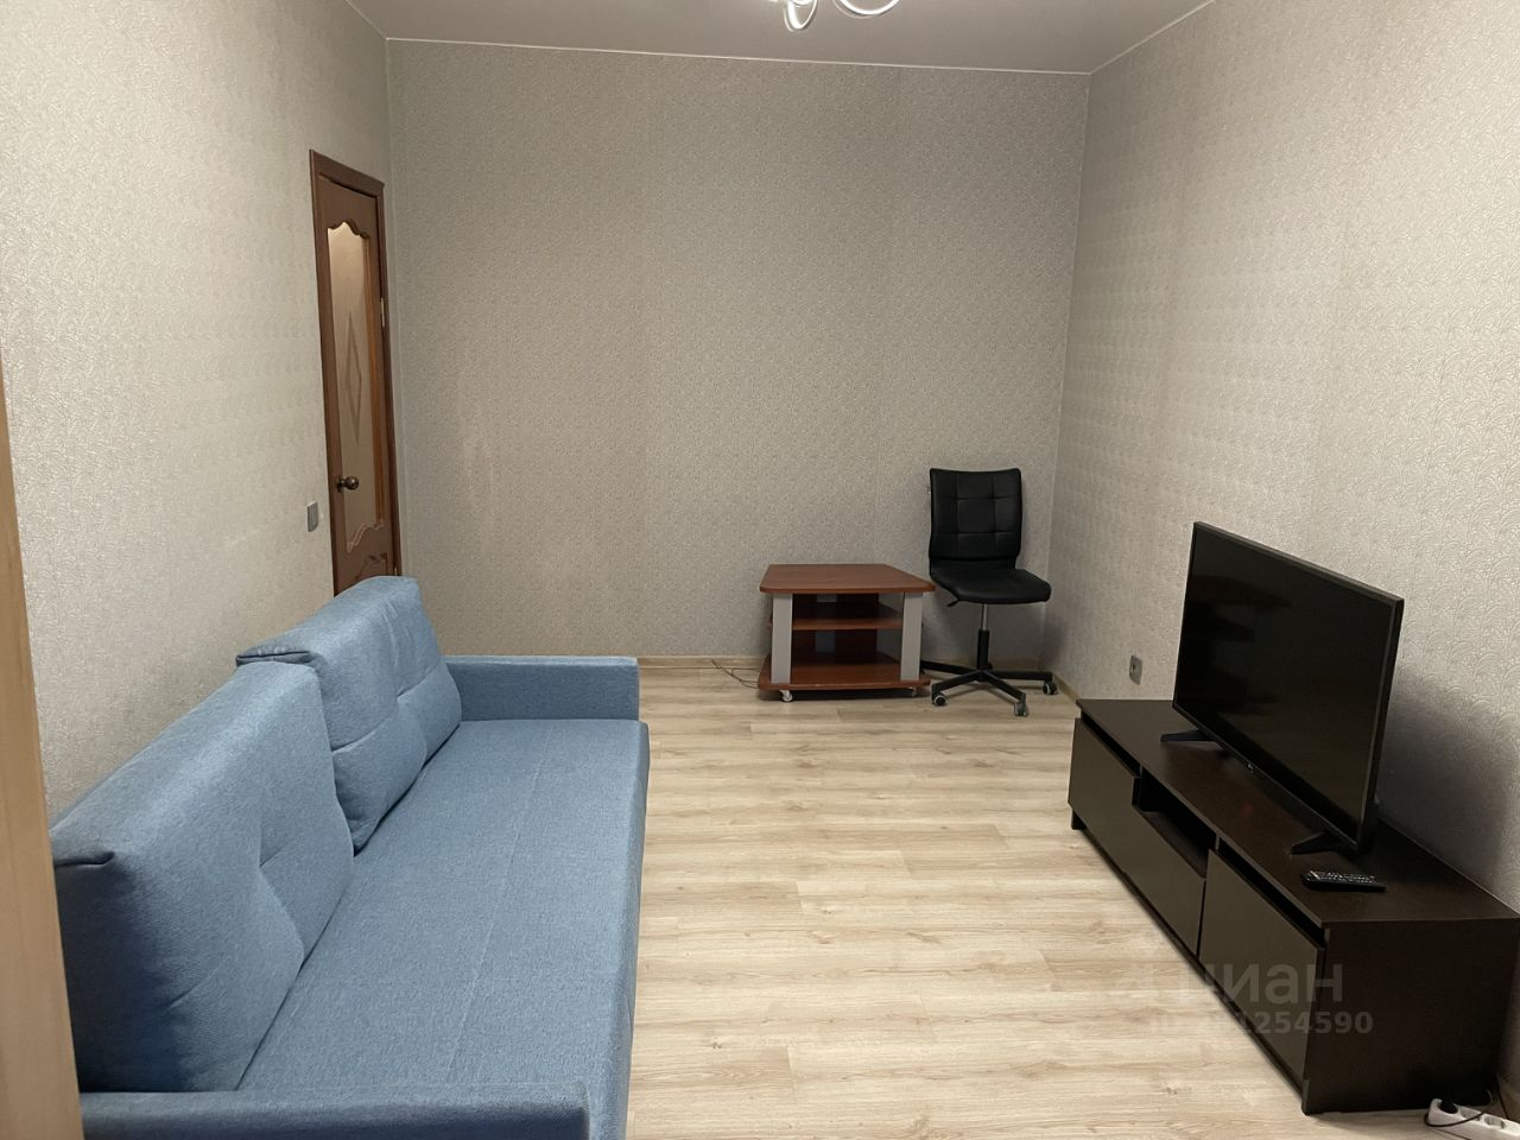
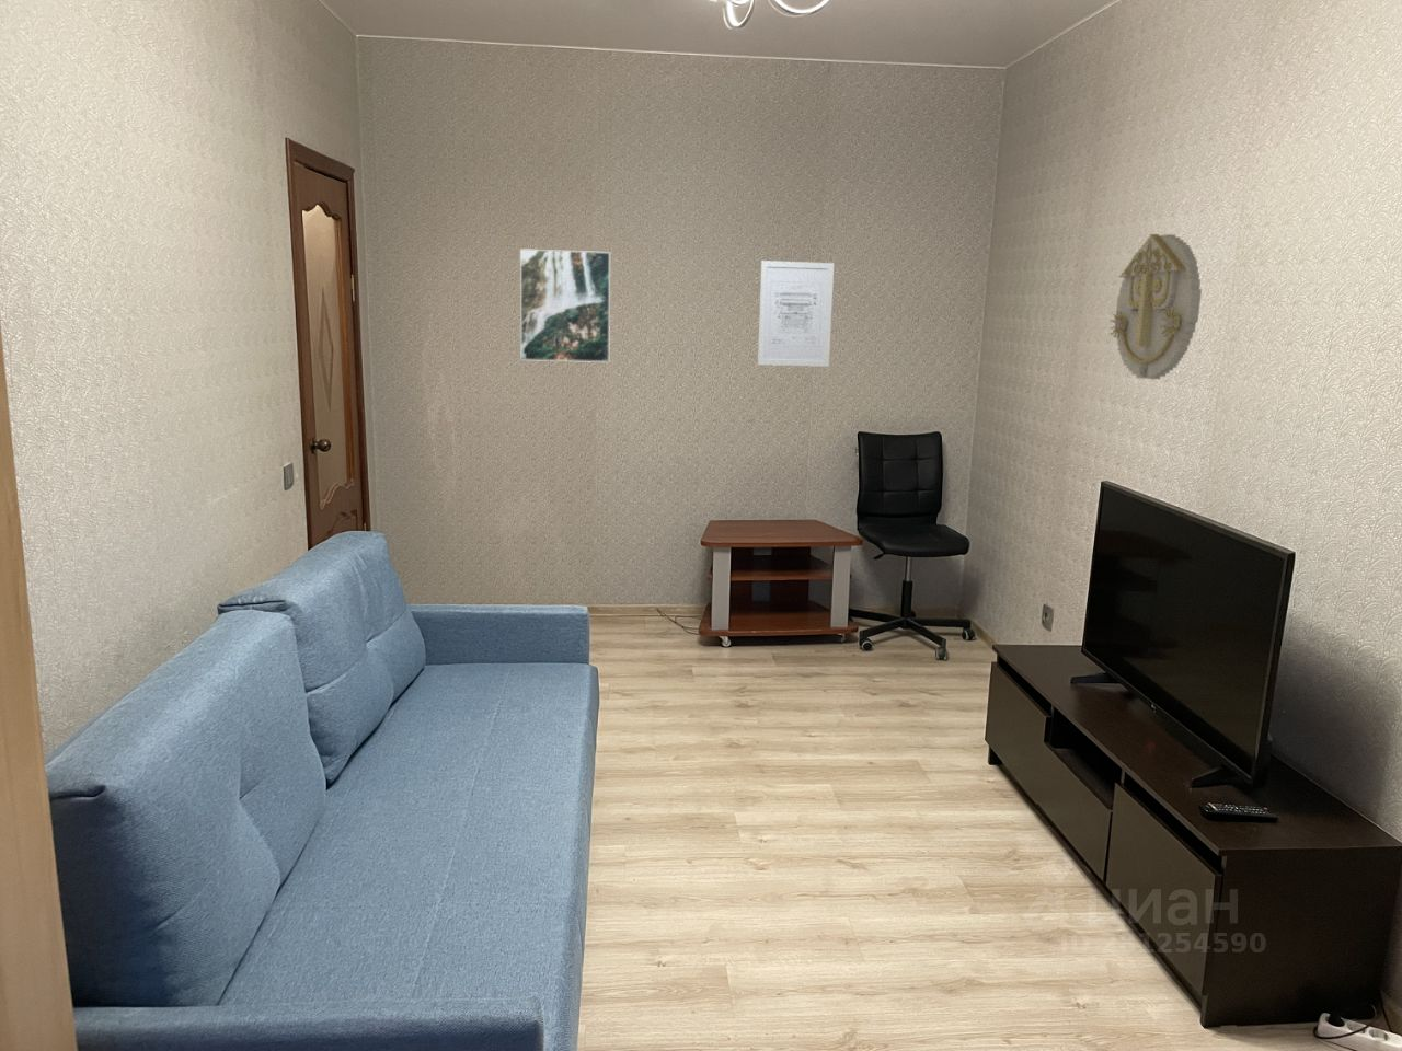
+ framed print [519,247,612,363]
+ wall art [757,259,835,368]
+ wall decoration [1108,233,1202,380]
